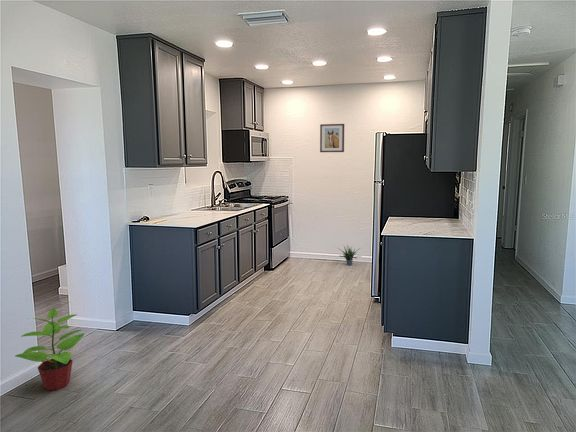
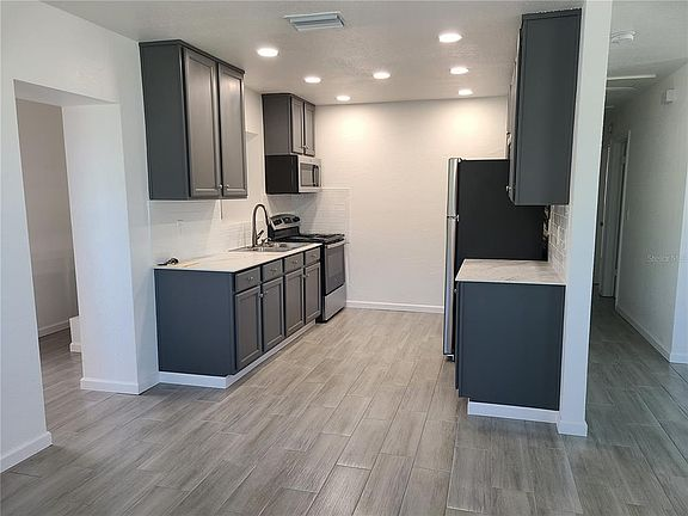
- potted plant [14,307,85,392]
- wall art [319,123,345,153]
- potted plant [337,245,363,266]
